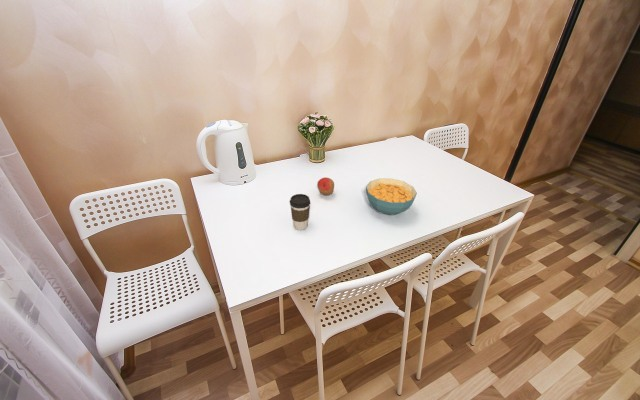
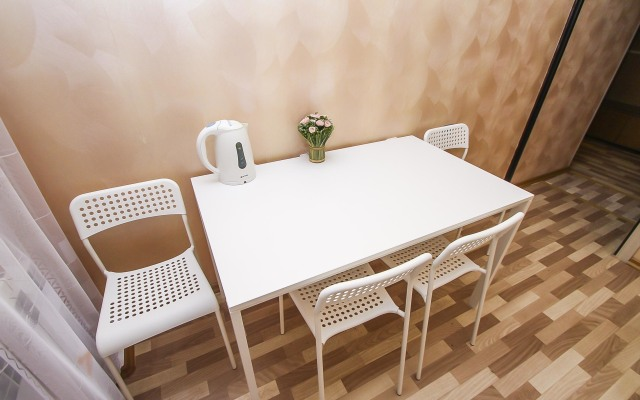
- cereal bowl [365,178,418,215]
- coffee cup [289,193,311,231]
- fruit [316,177,335,196]
